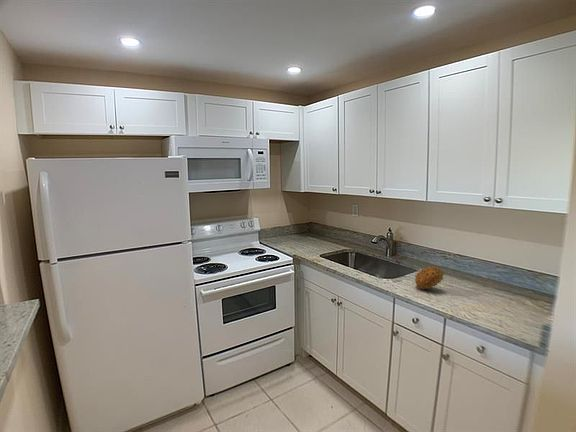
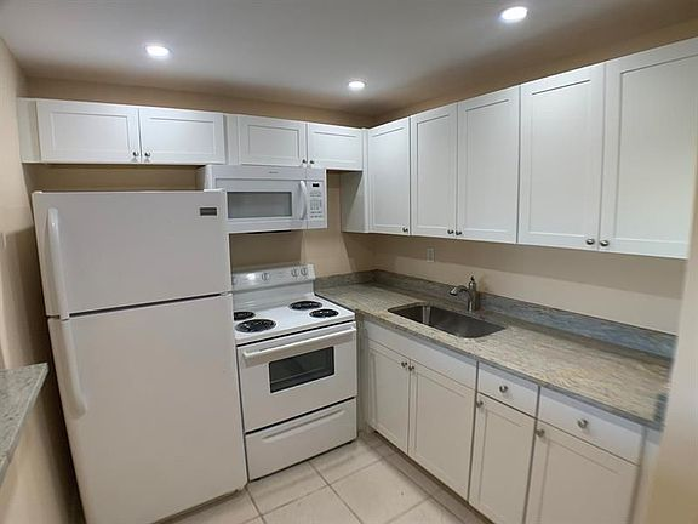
- fruit [414,264,445,290]
